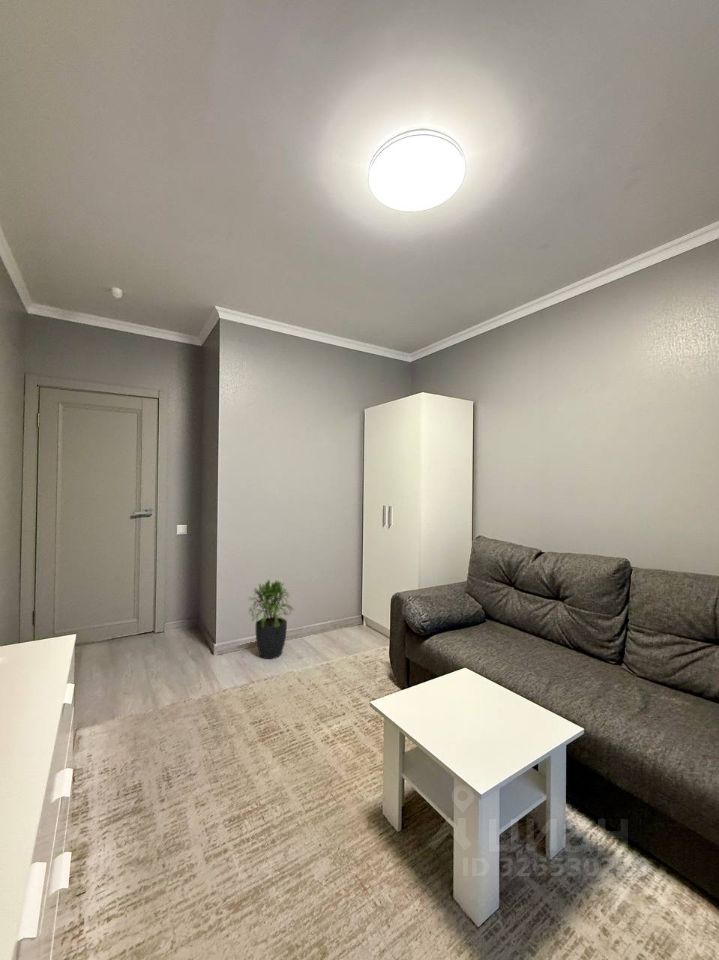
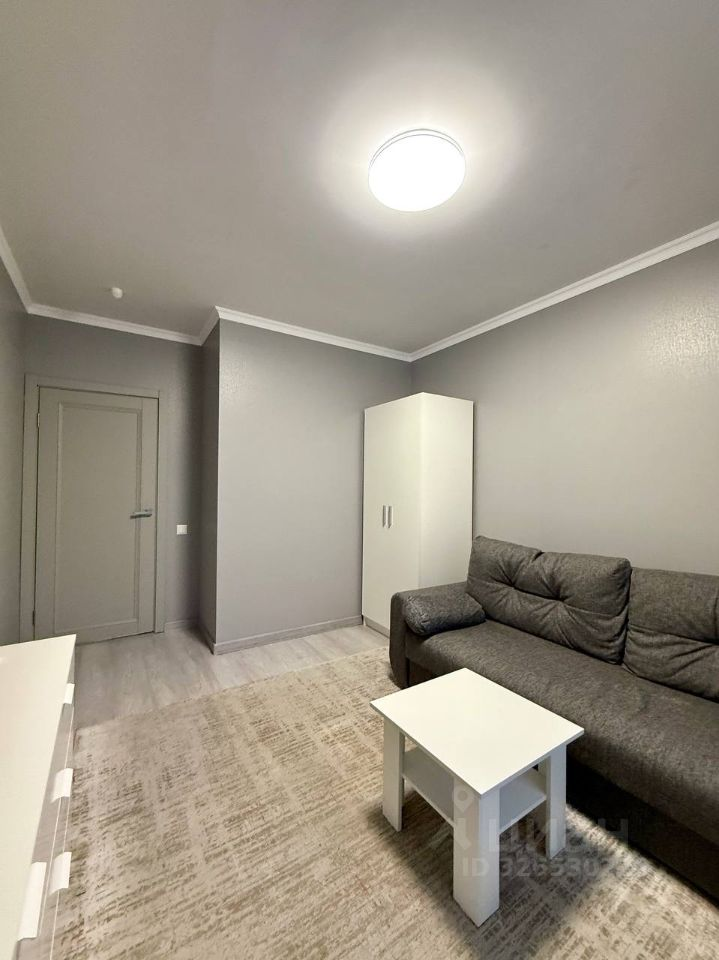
- potted plant [246,578,295,660]
